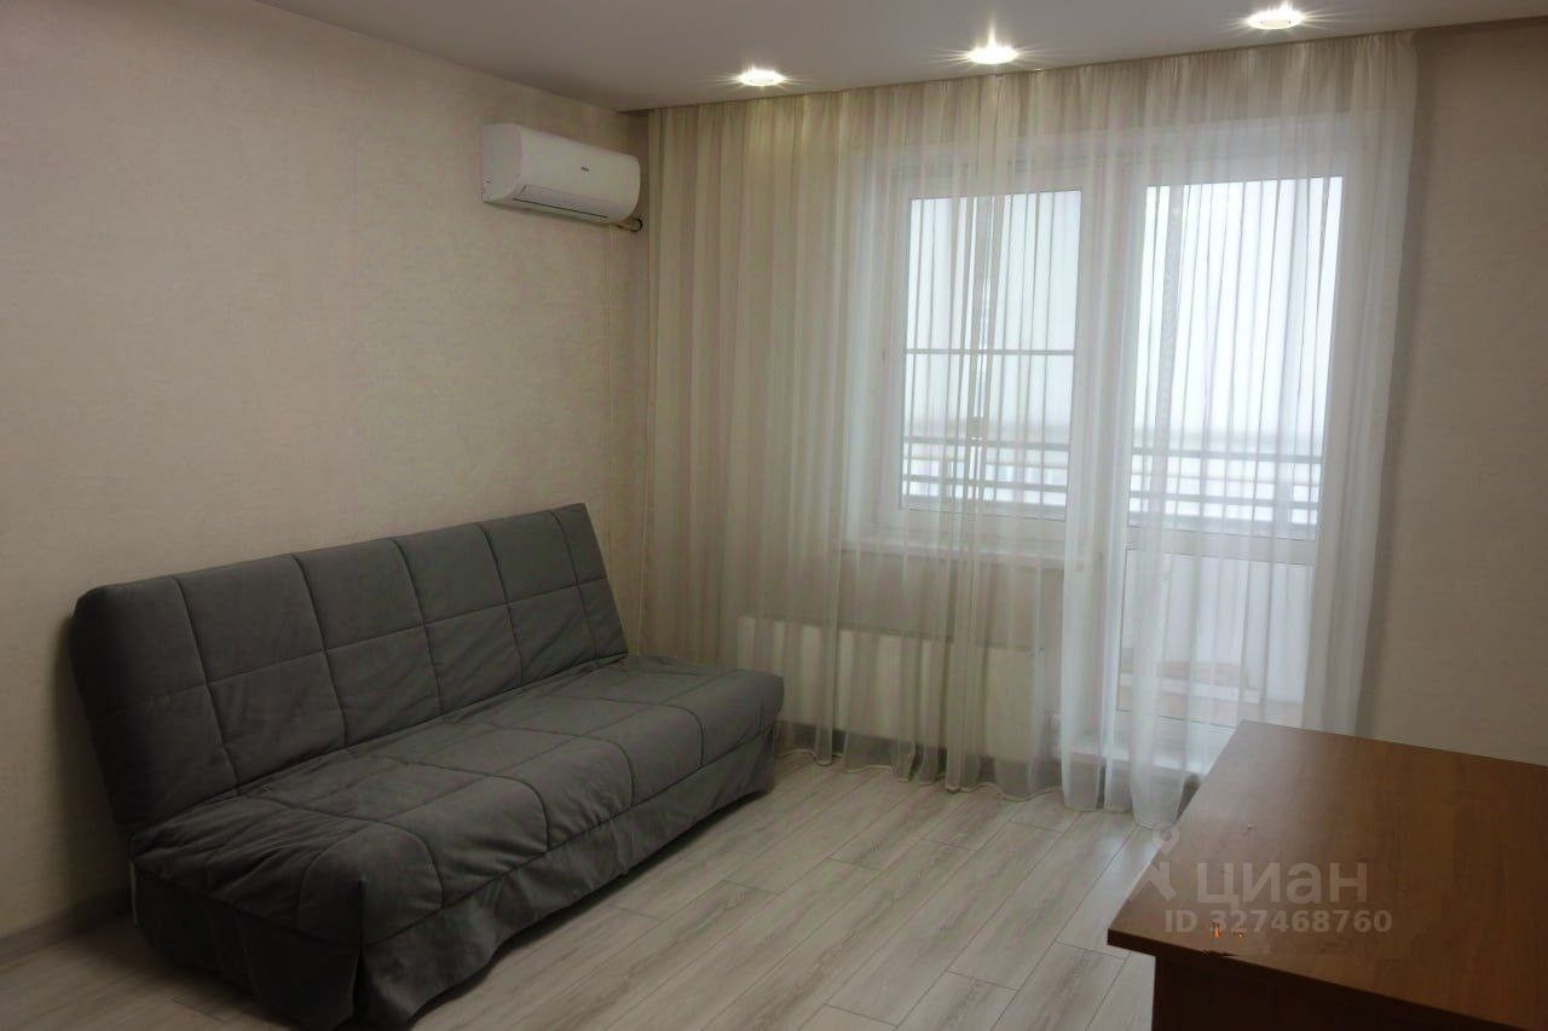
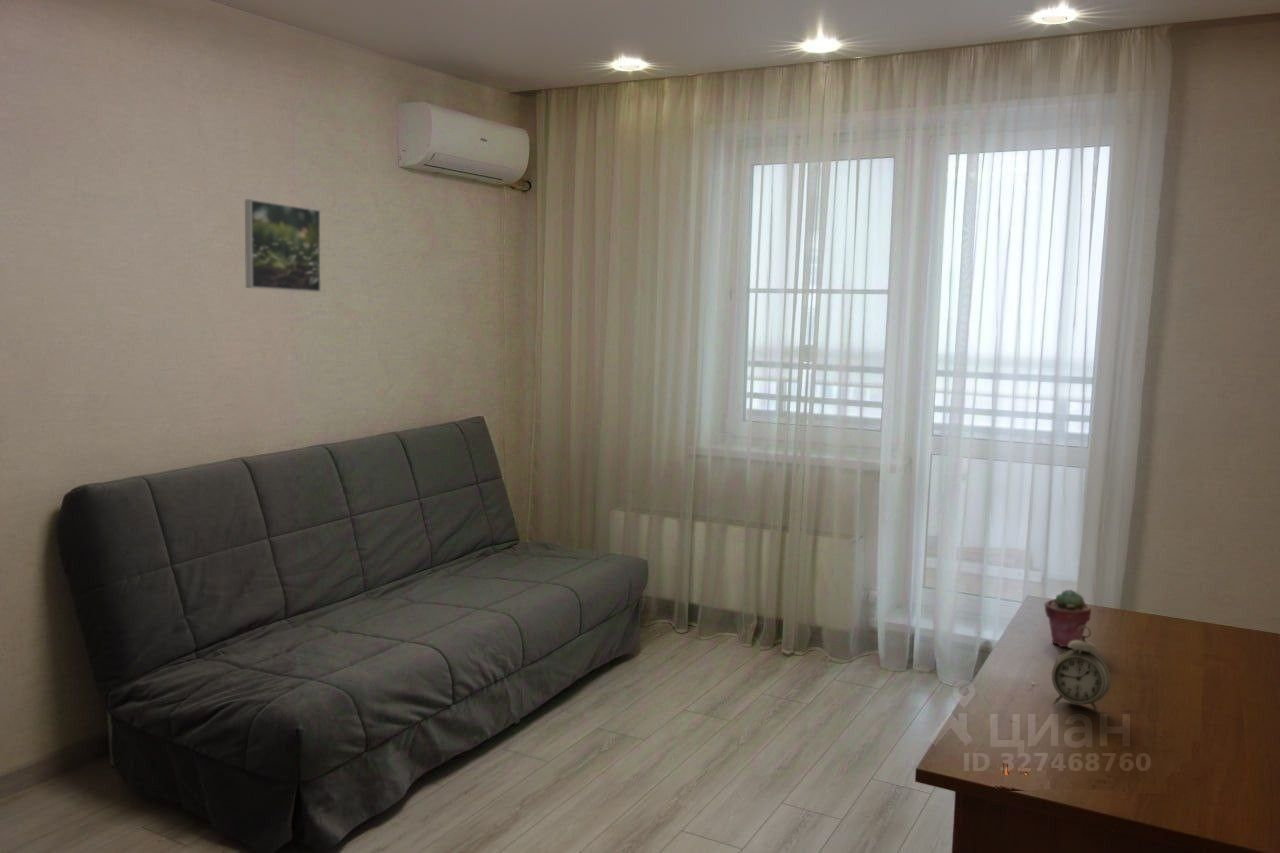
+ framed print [244,198,322,293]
+ potted succulent [1044,588,1092,648]
+ alarm clock [1051,625,1112,715]
